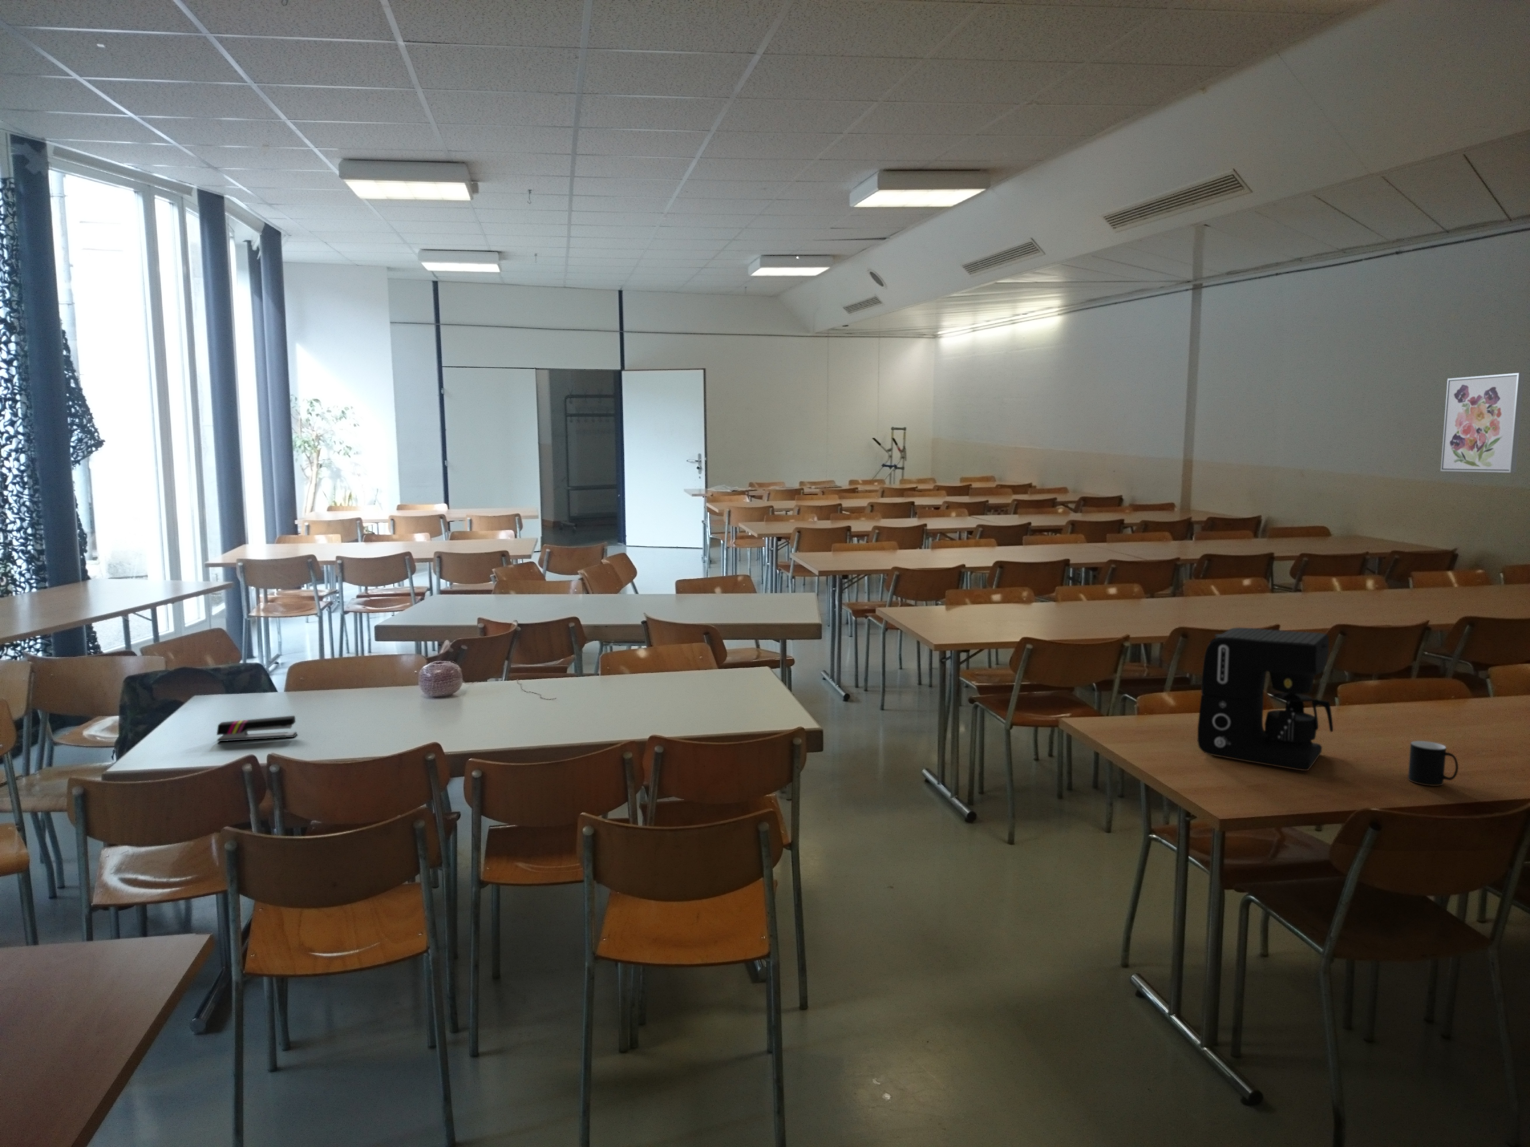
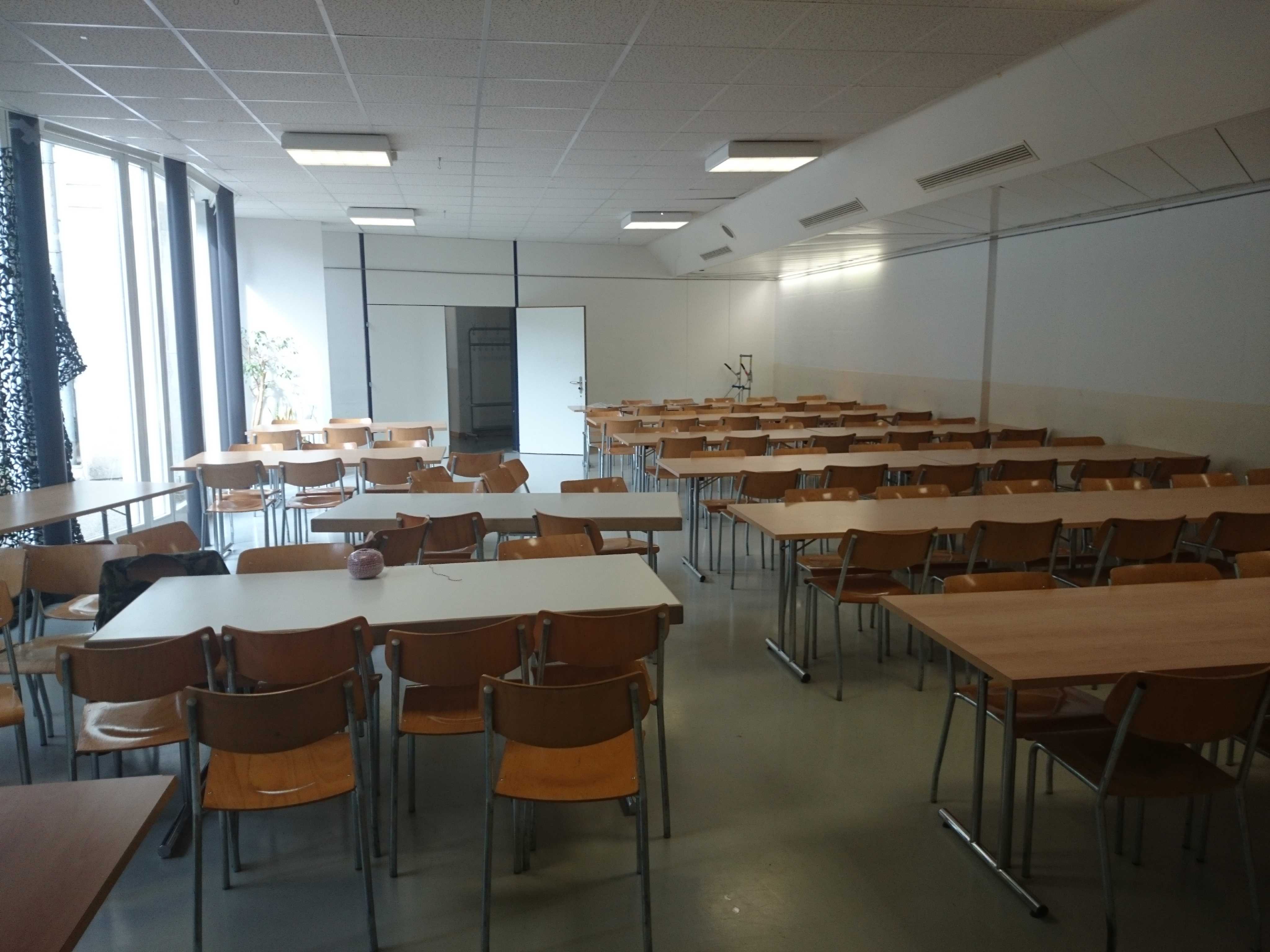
- coffee maker [1196,627,1334,771]
- stapler [217,716,298,742]
- cup [1407,741,1459,787]
- wall art [1440,372,1525,473]
